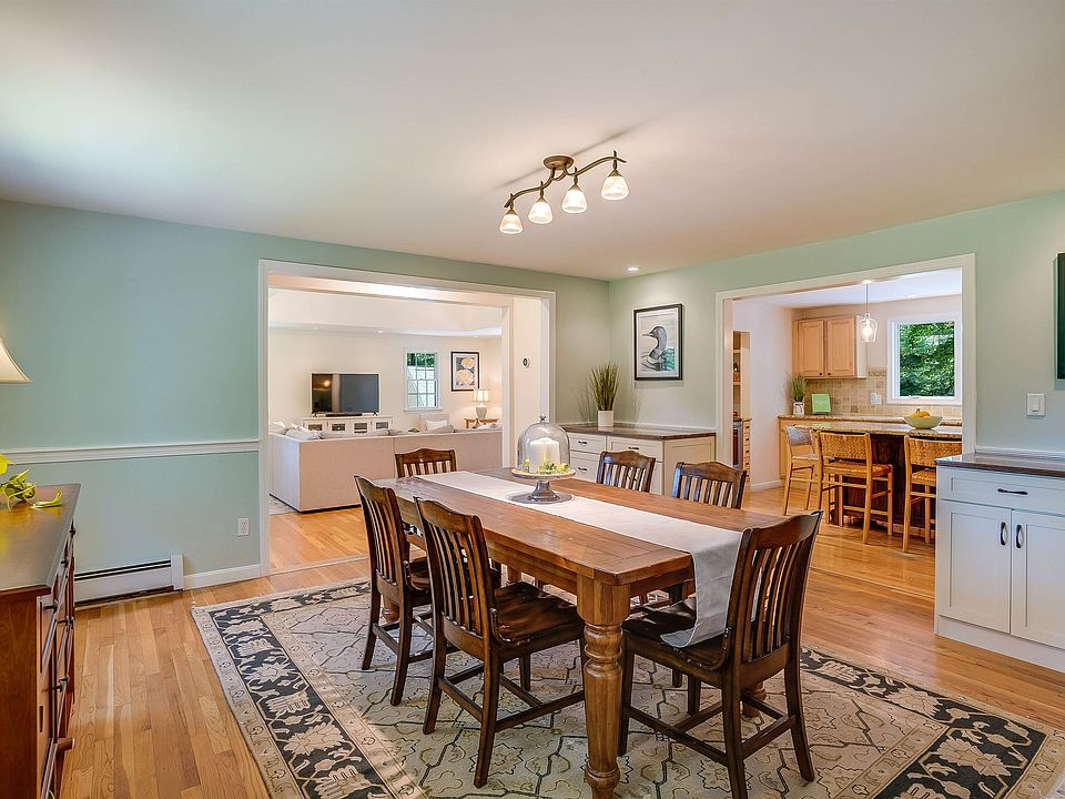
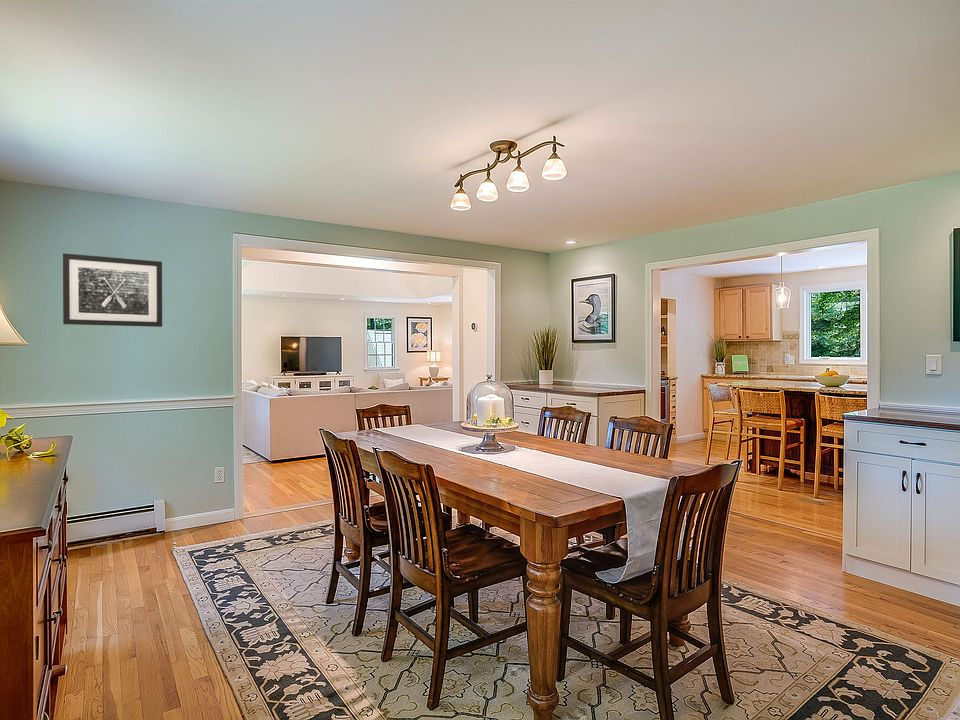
+ wall art [62,252,163,328]
